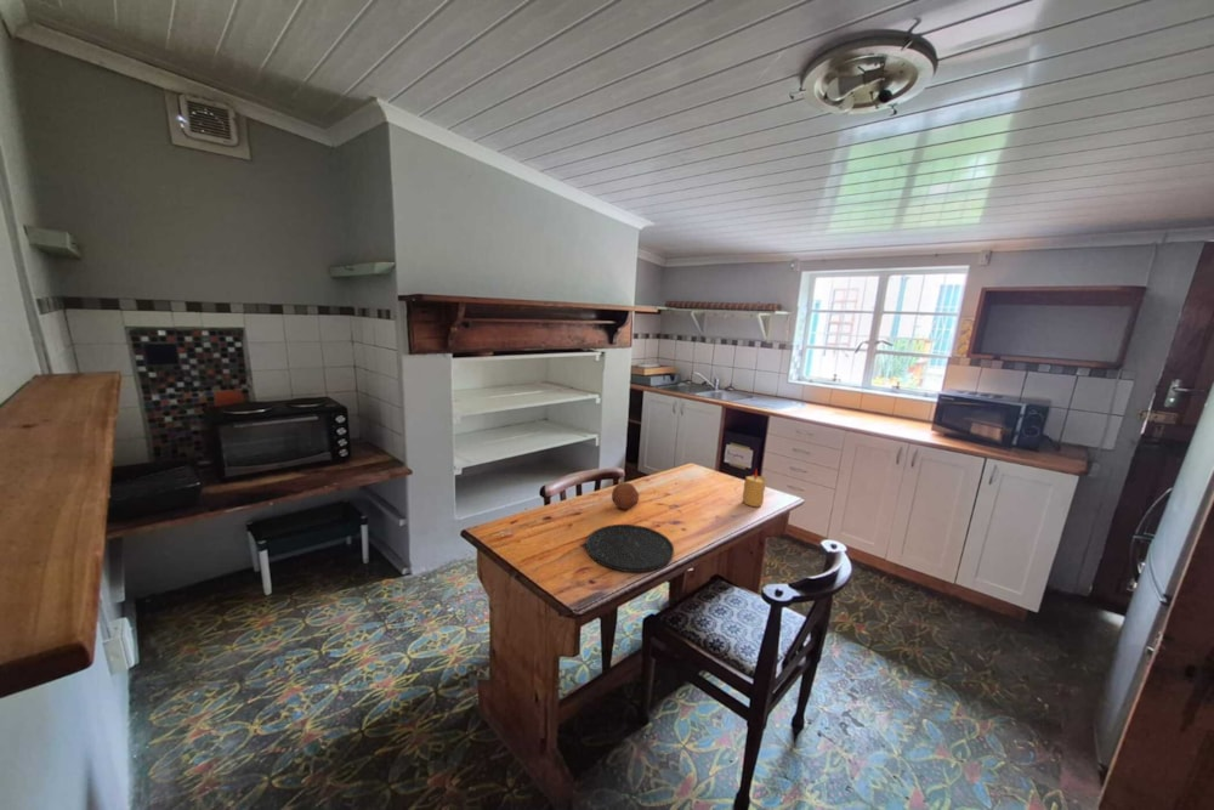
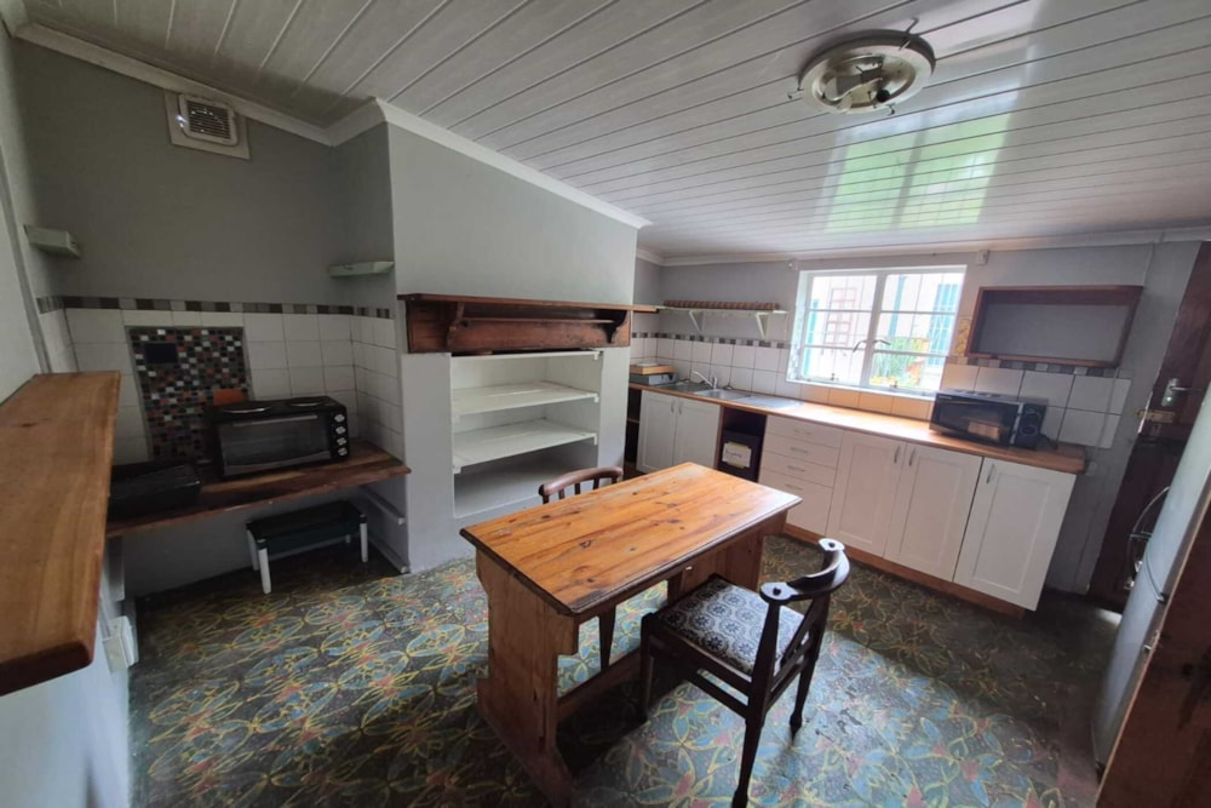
- candle [742,469,766,508]
- plate [585,523,675,573]
- fruit [611,481,640,510]
